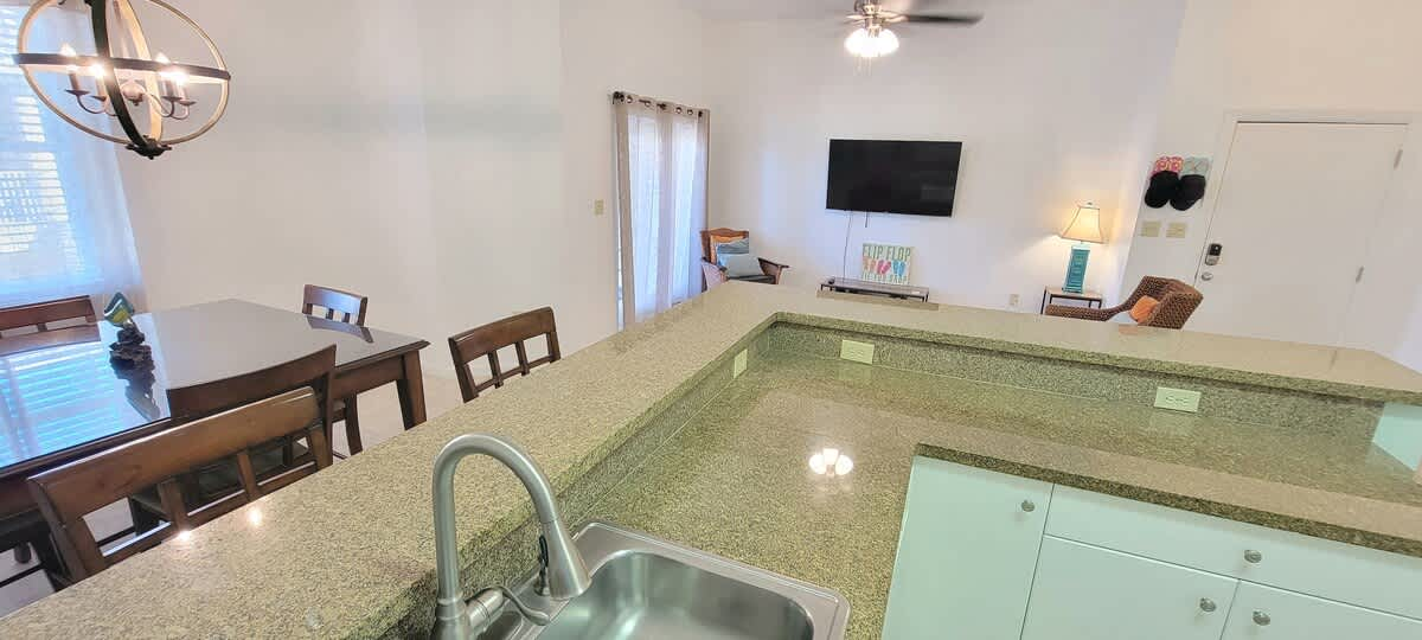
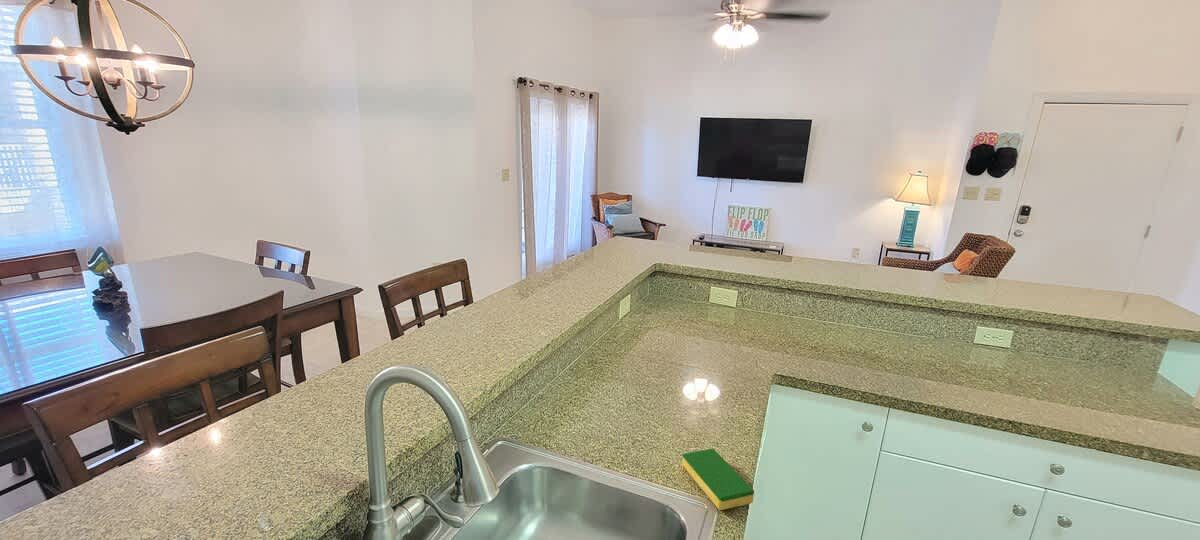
+ dish sponge [681,448,755,511]
